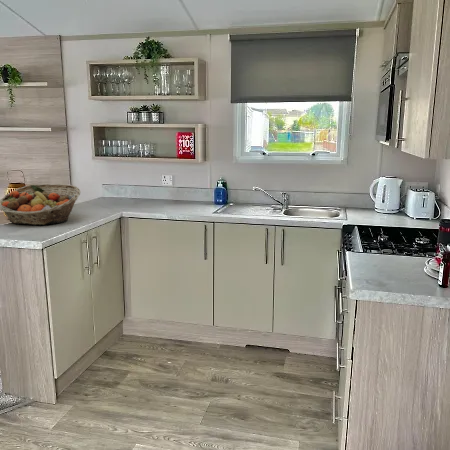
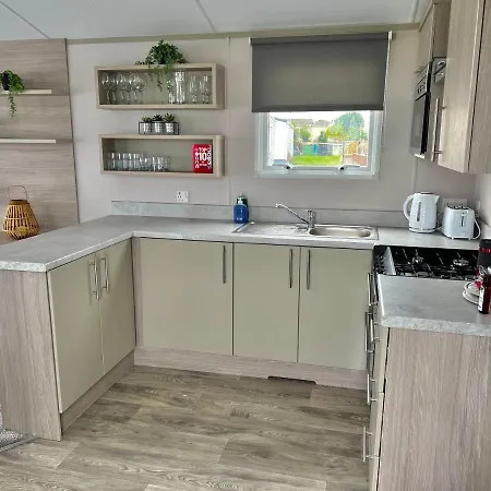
- fruit basket [0,183,81,226]
